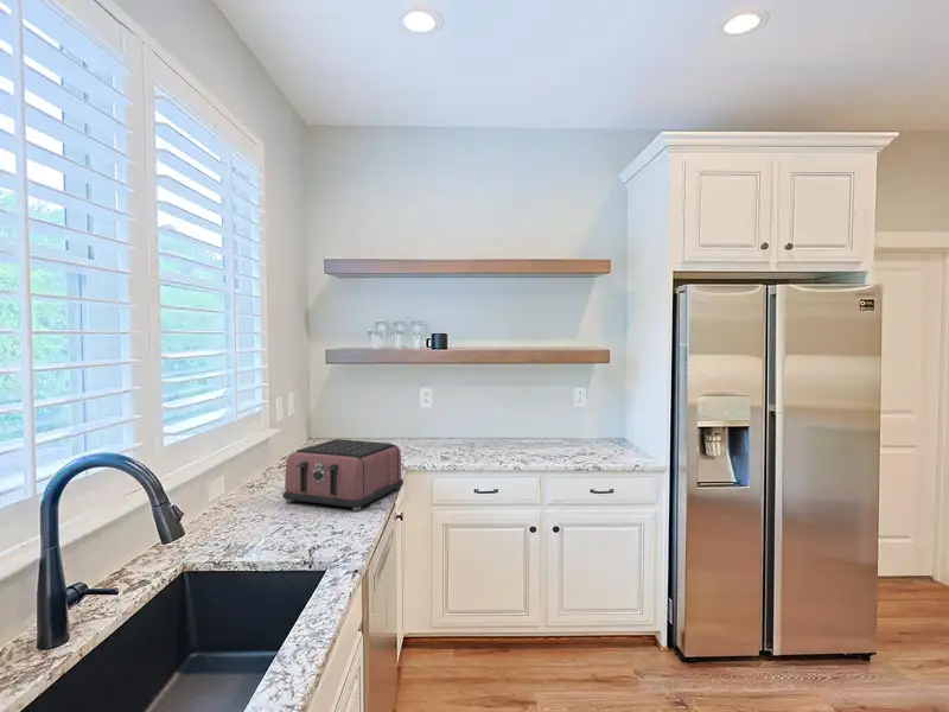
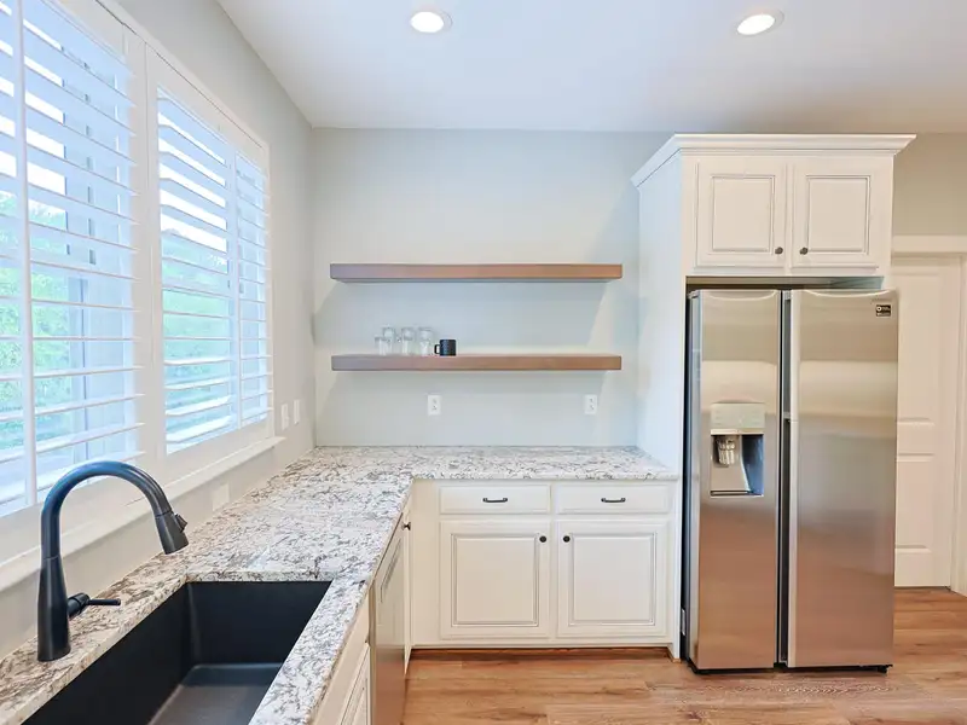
- toaster [281,438,405,513]
